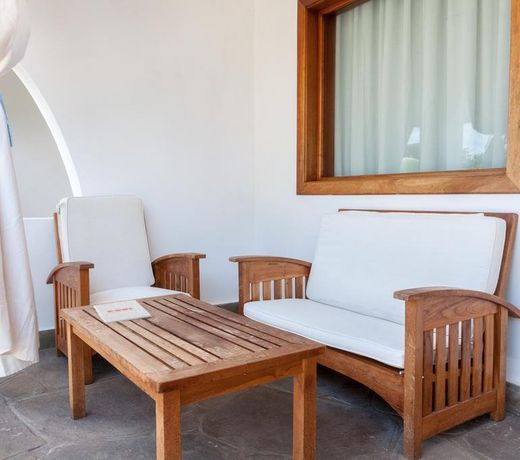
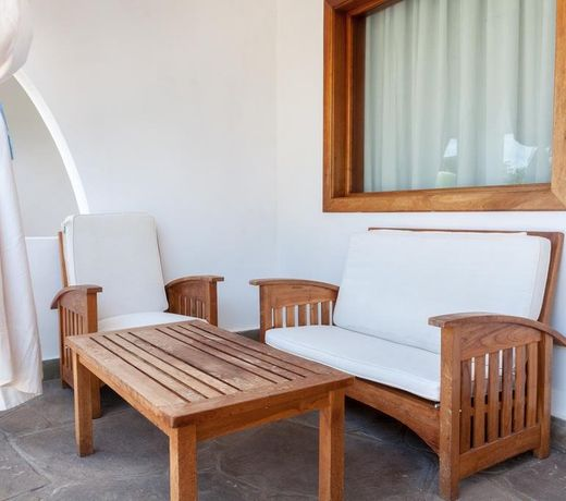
- magazine [93,299,153,324]
